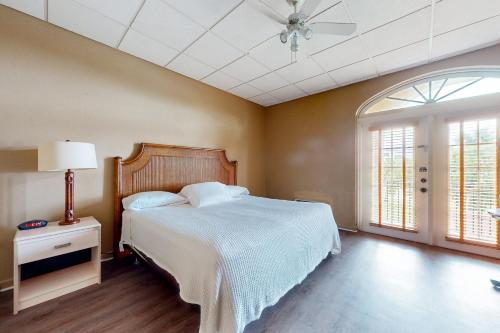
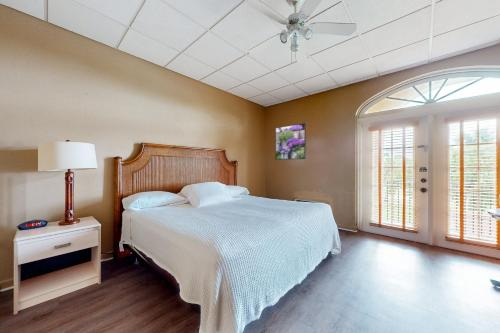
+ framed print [274,122,307,161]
